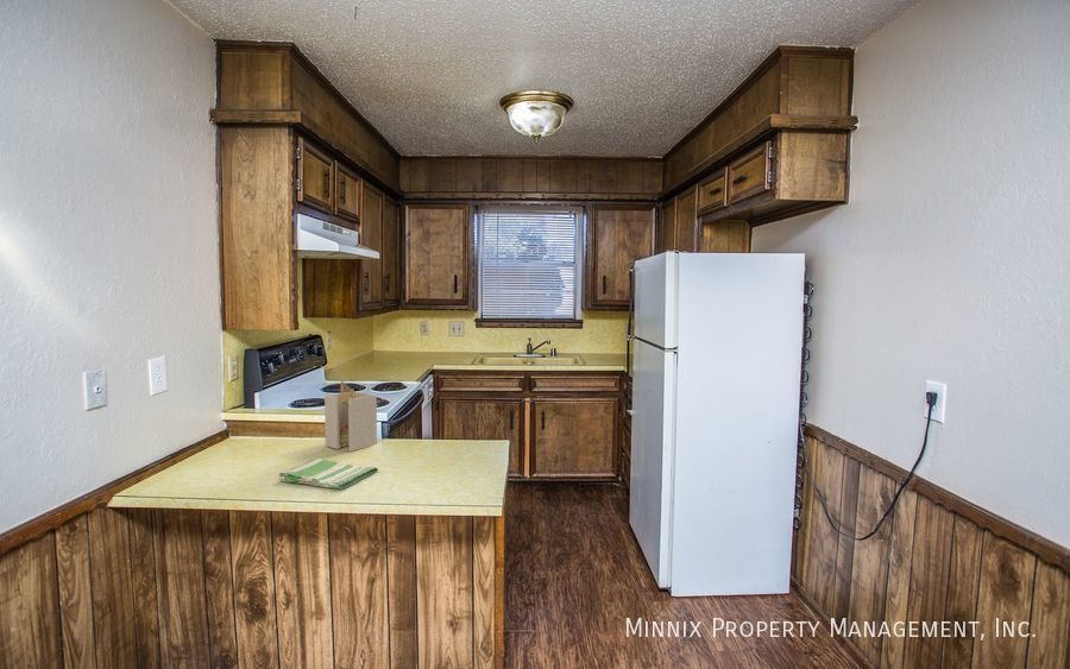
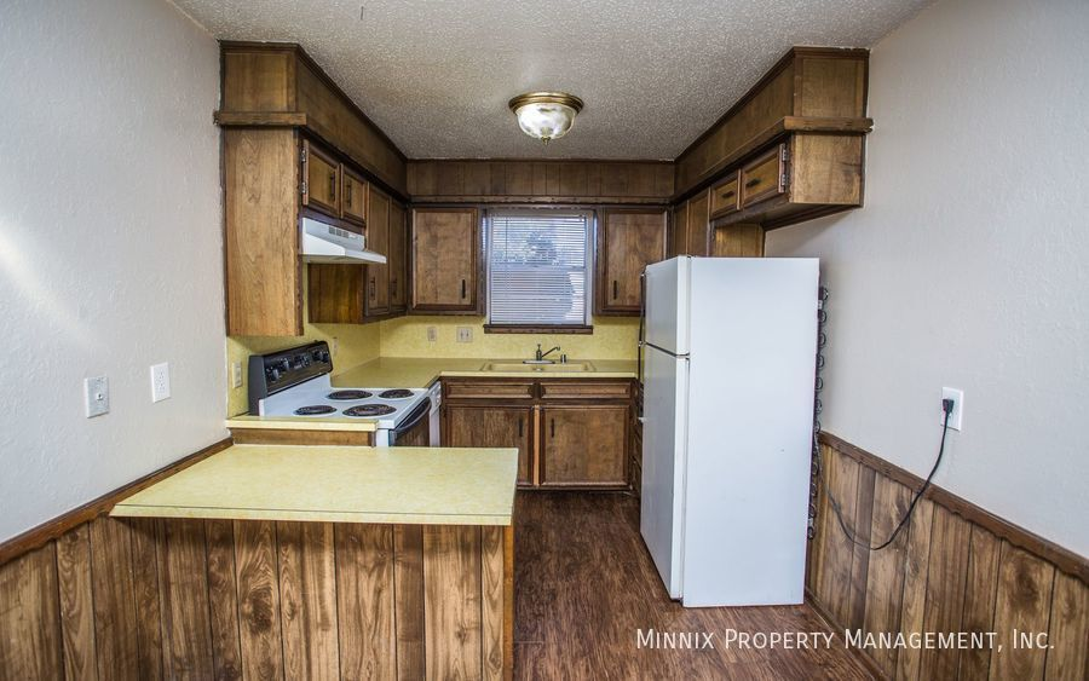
- utensil holder [323,380,378,453]
- dish towel [277,456,379,491]
